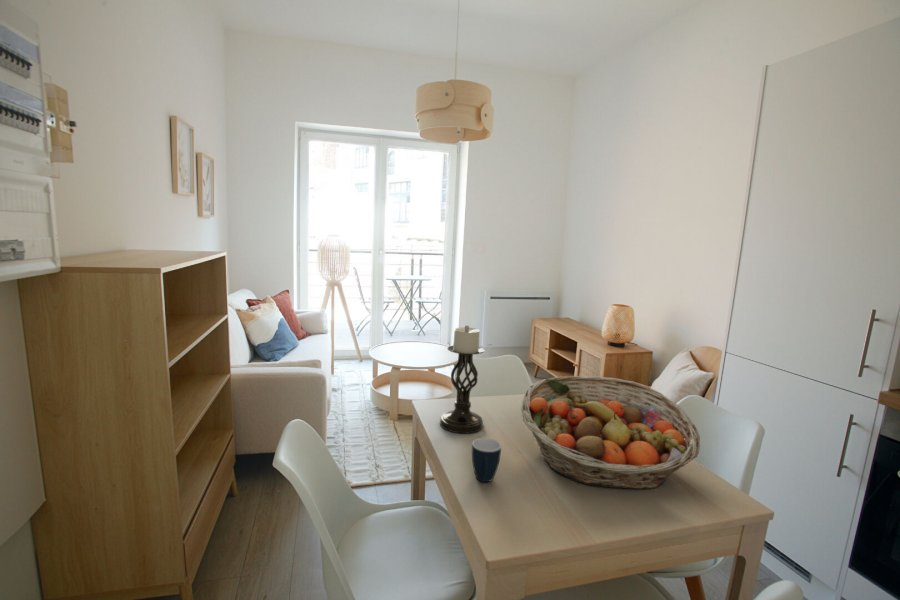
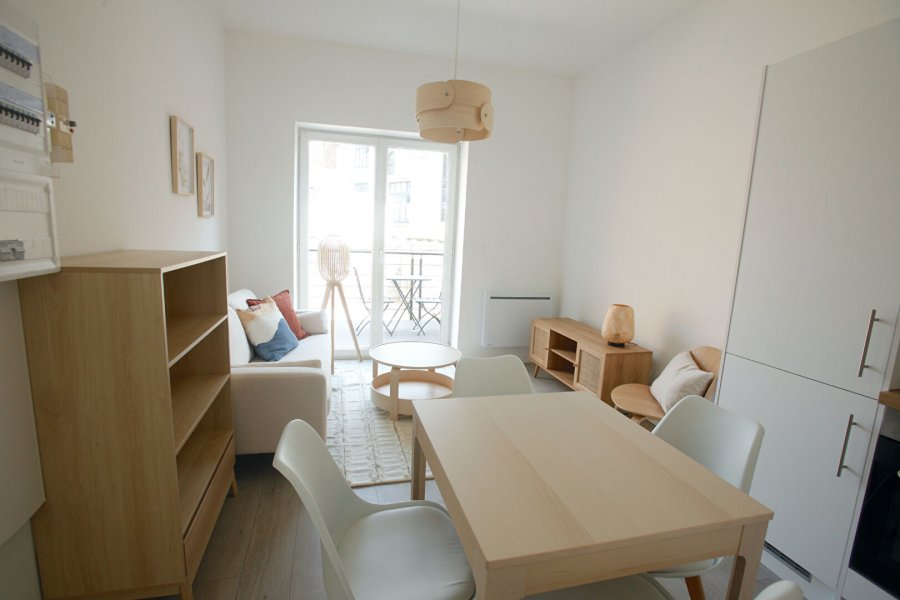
- candle holder [439,324,485,434]
- mug [471,437,502,483]
- fruit basket [520,375,701,490]
